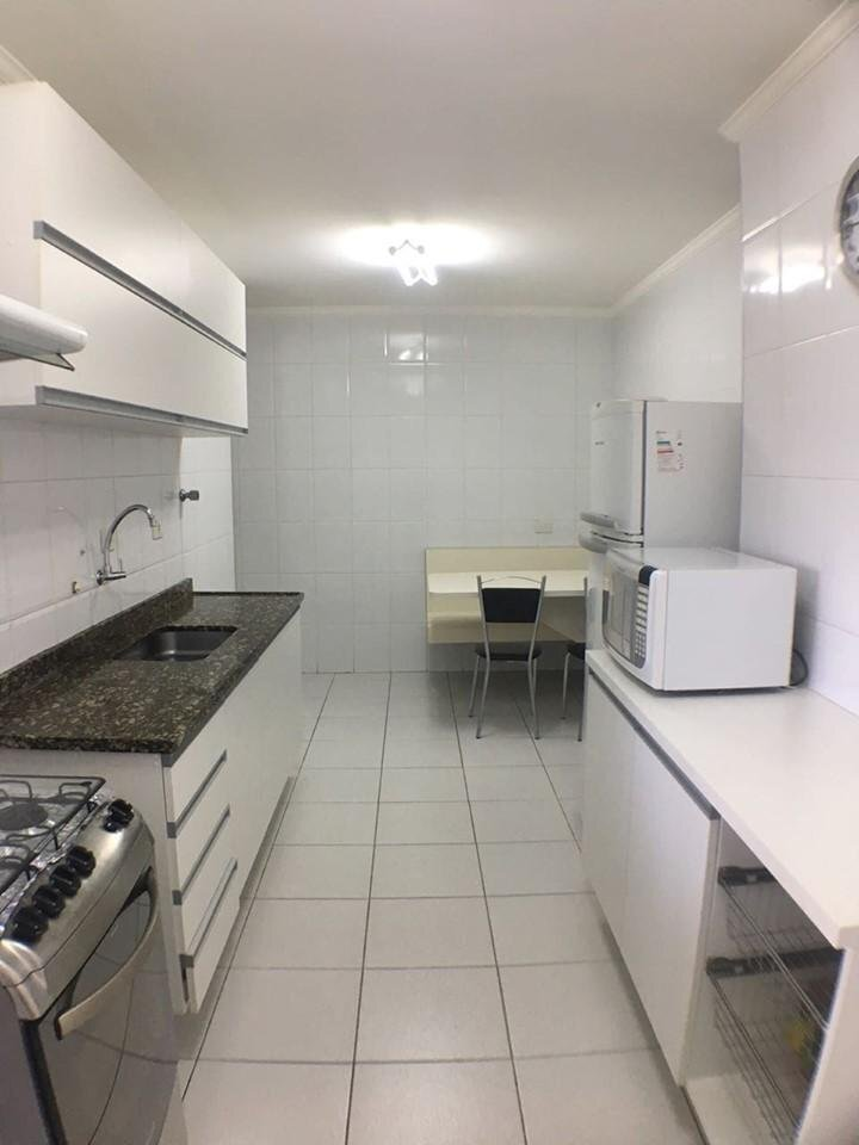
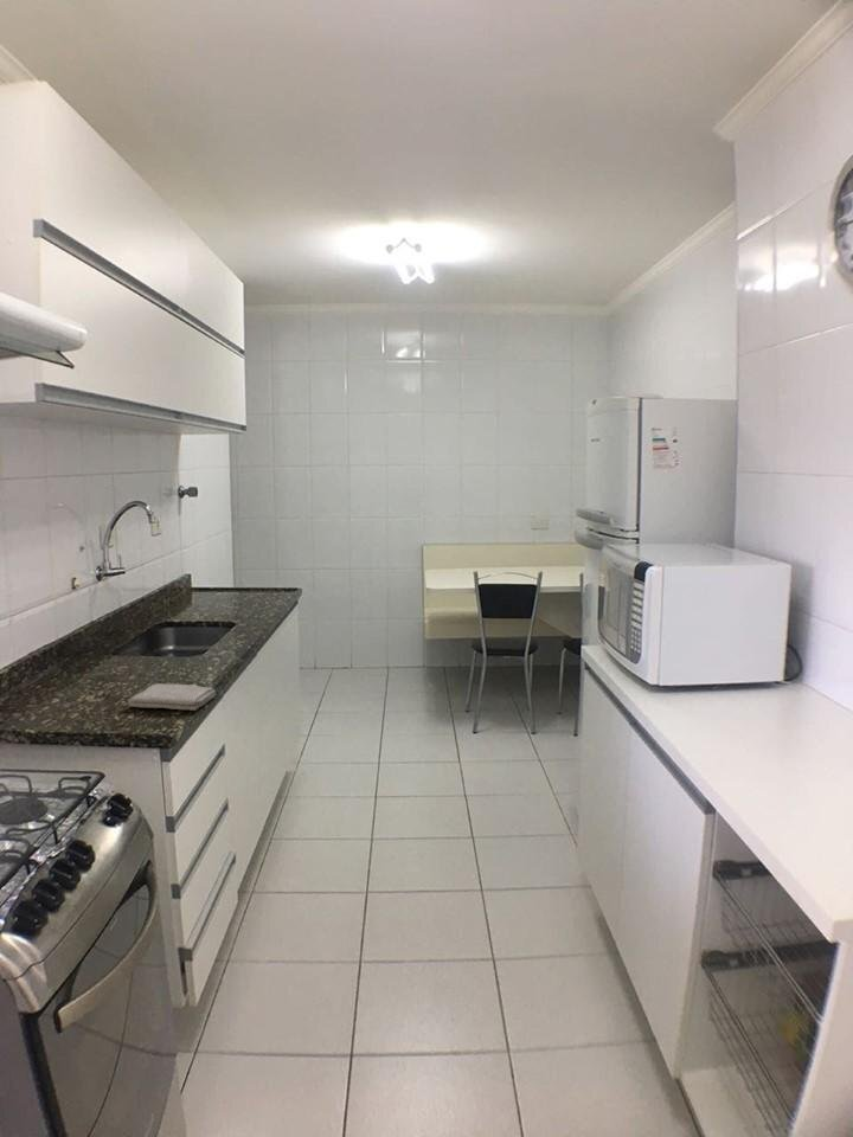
+ washcloth [127,682,217,712]
